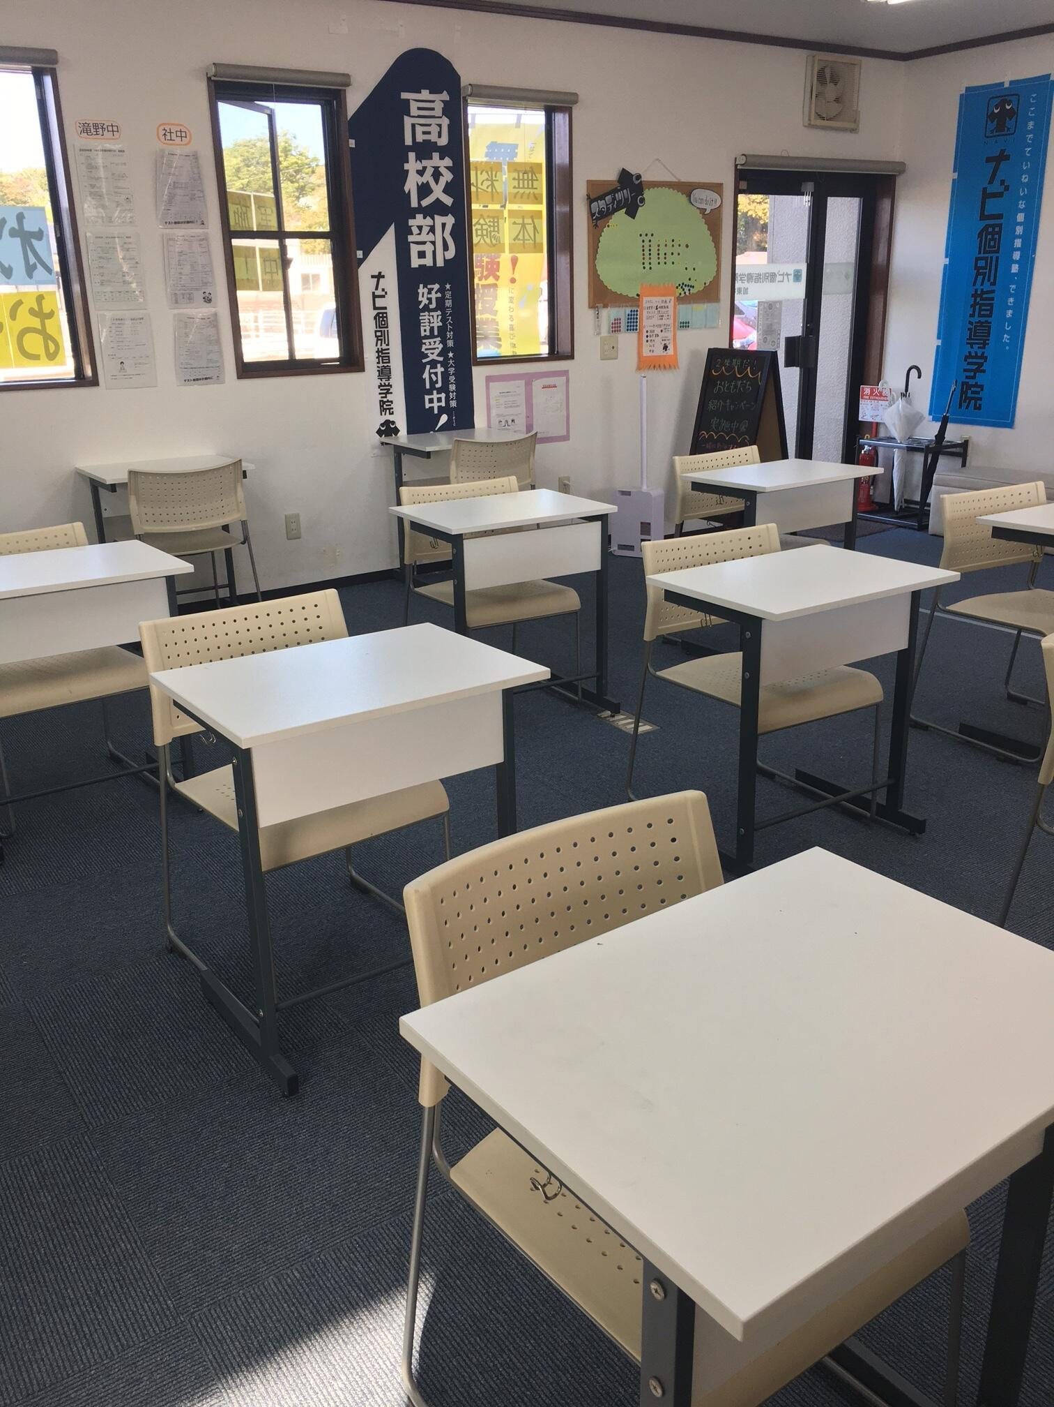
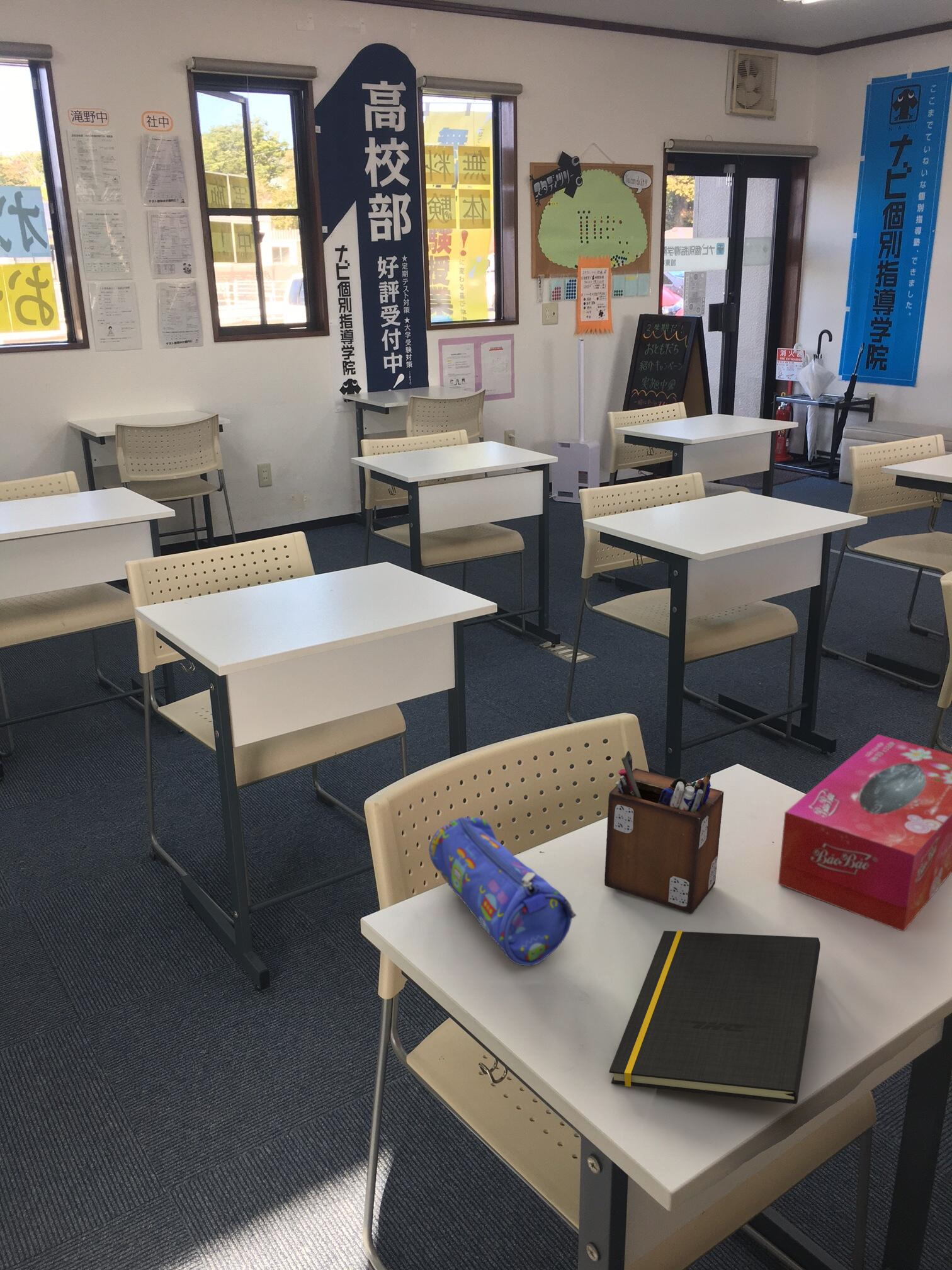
+ tissue box [778,734,952,932]
+ notepad [609,930,821,1105]
+ pencil case [428,816,577,967]
+ desk organizer [604,750,724,914]
